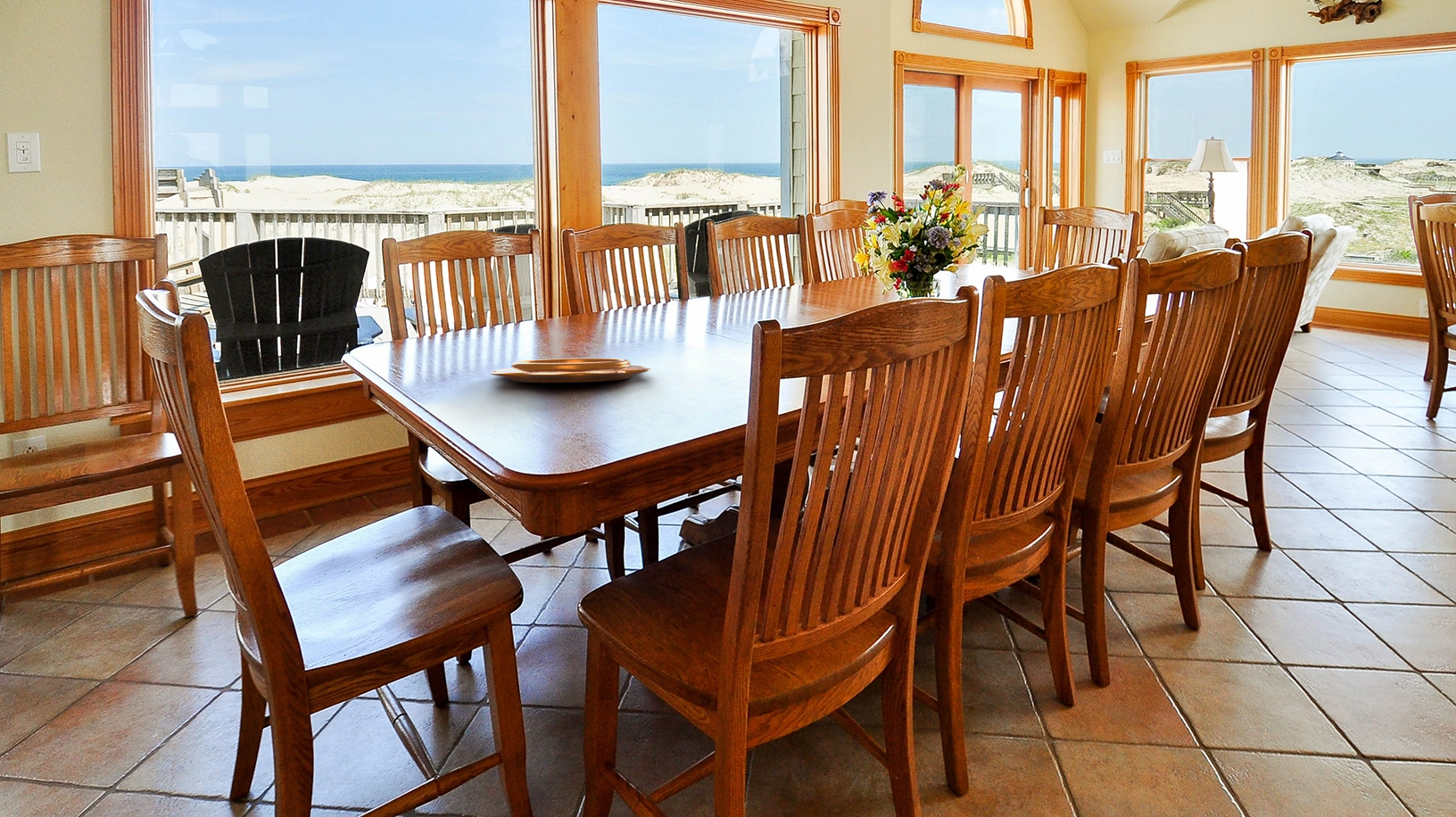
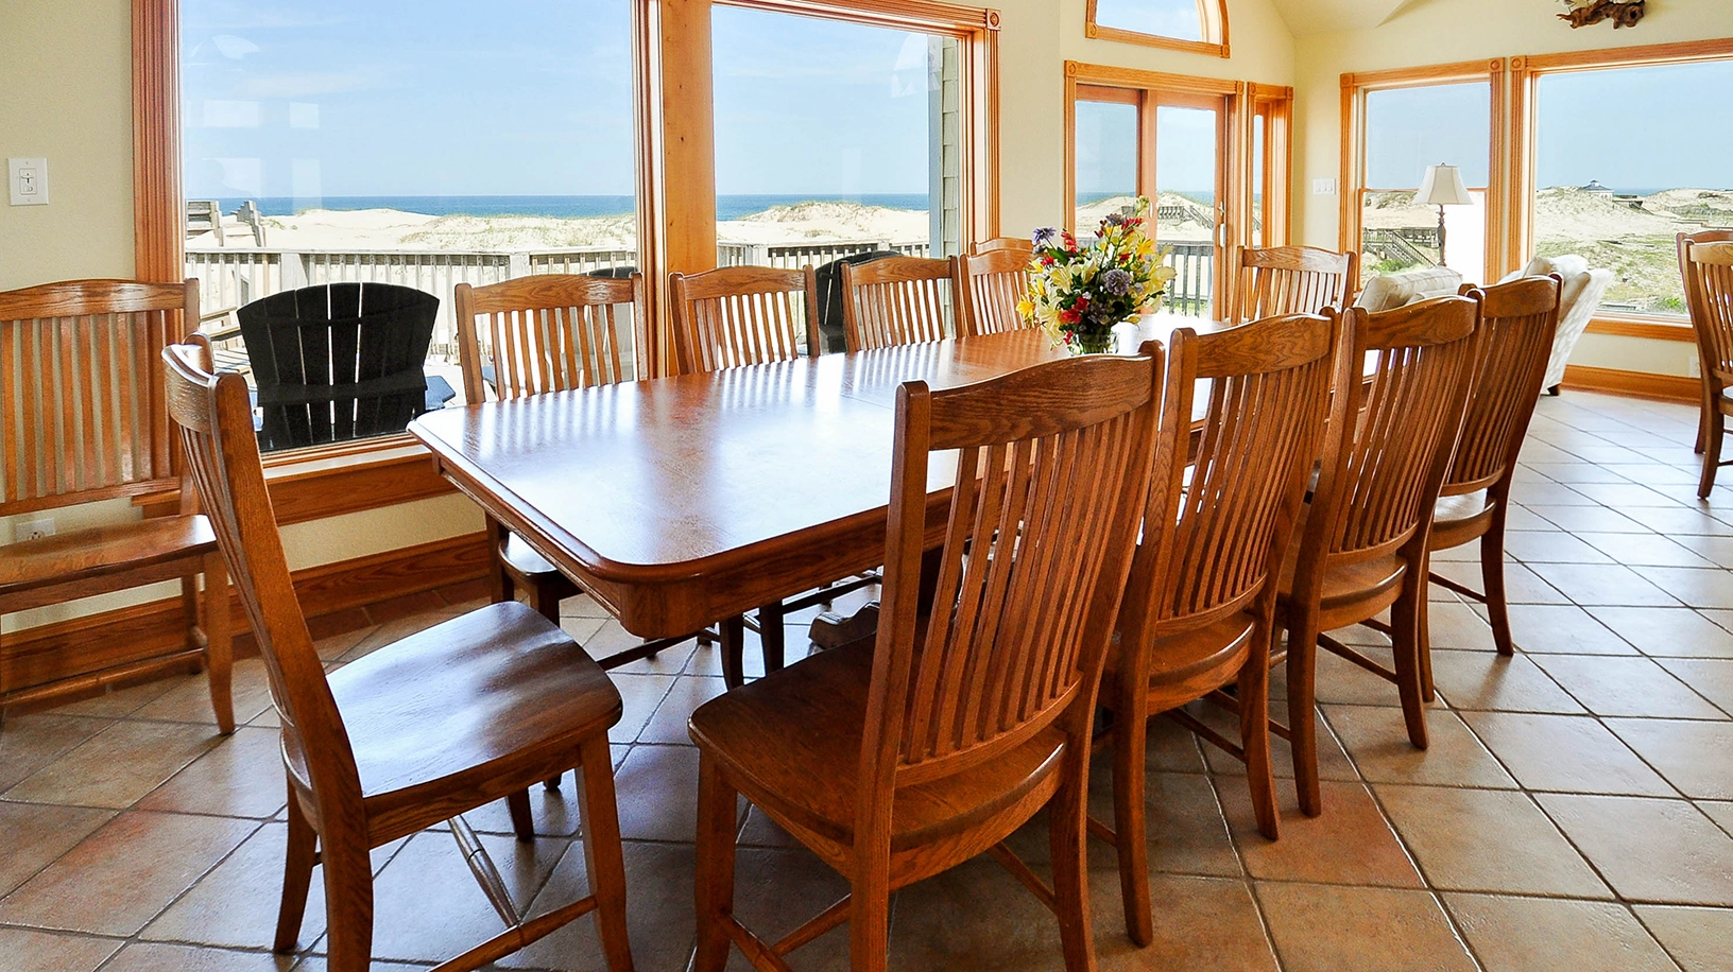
- decorative bowl [489,358,652,384]
